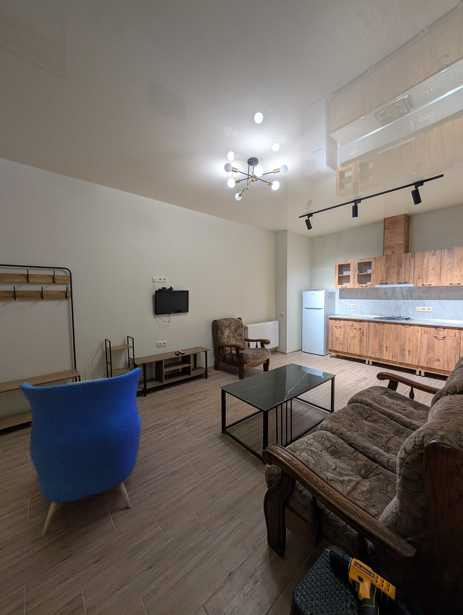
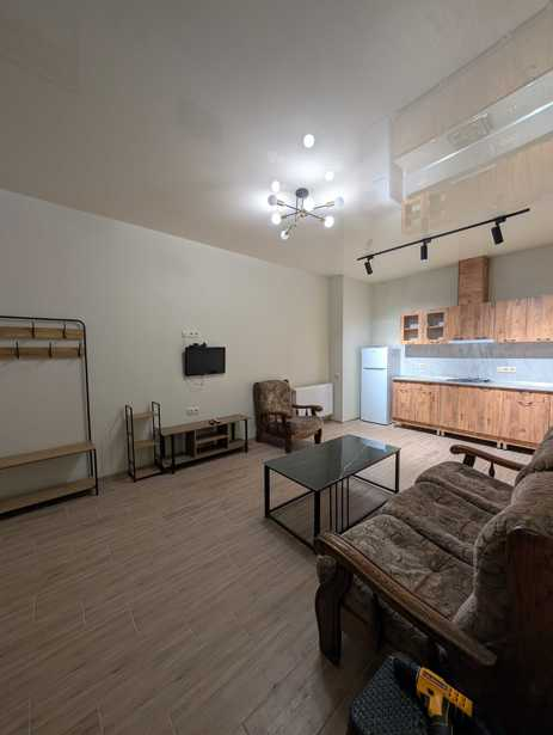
- armchair [18,366,143,537]
